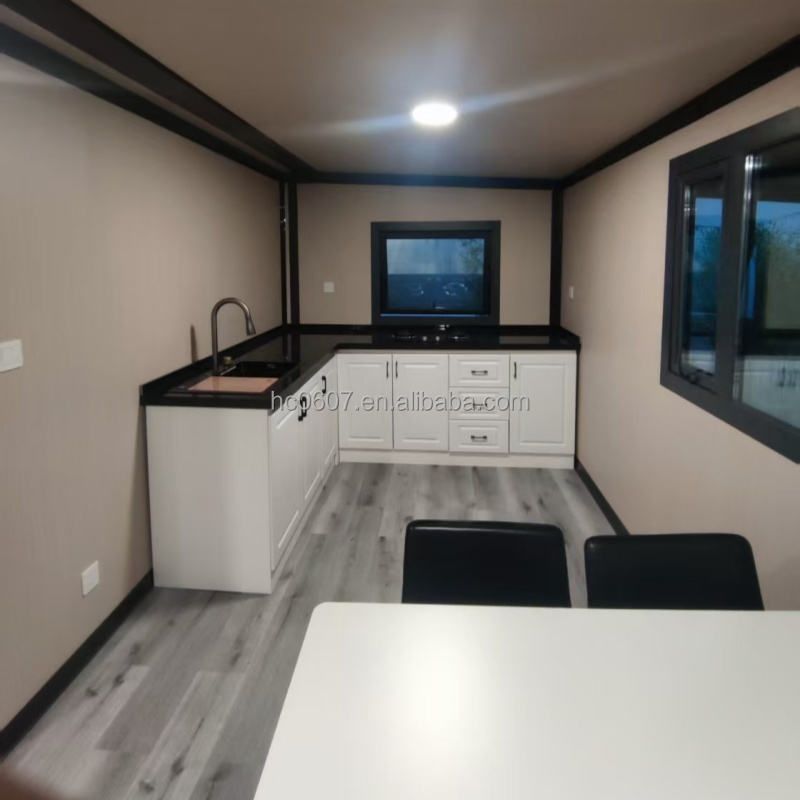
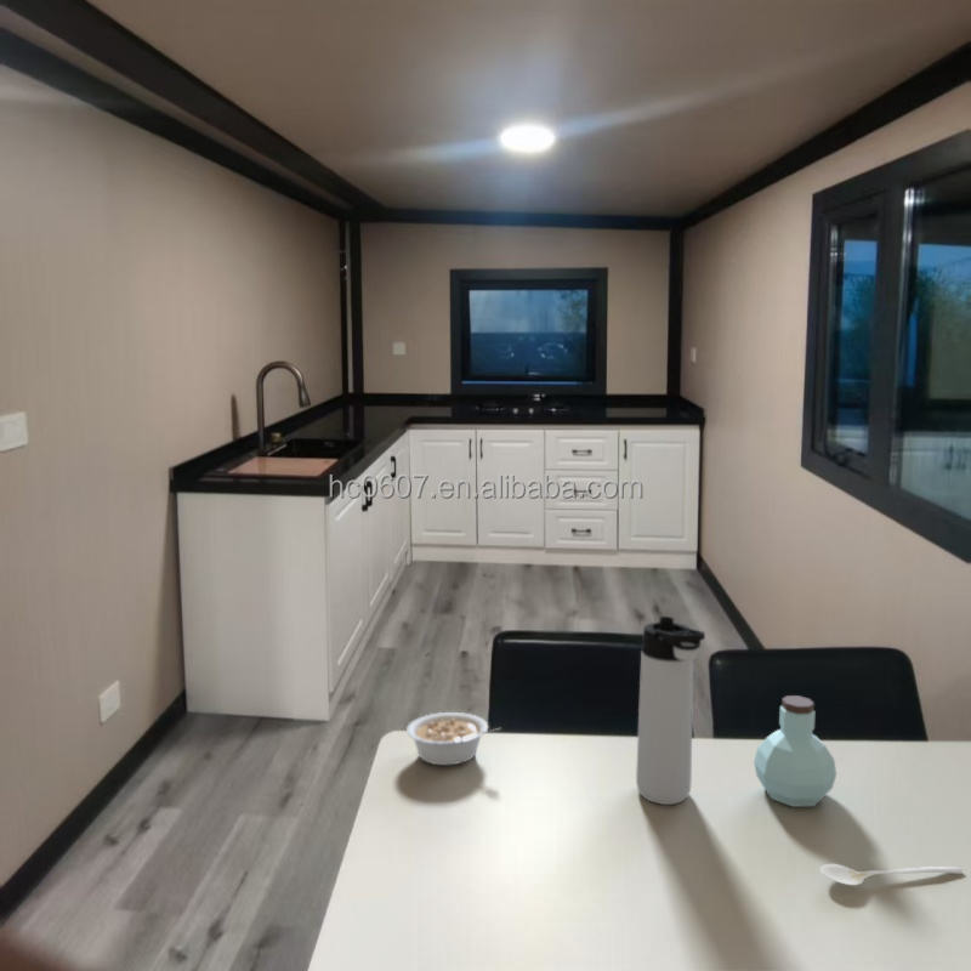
+ stirrer [818,863,964,886]
+ thermos bottle [635,615,706,806]
+ legume [405,711,502,766]
+ jar [753,694,837,807]
